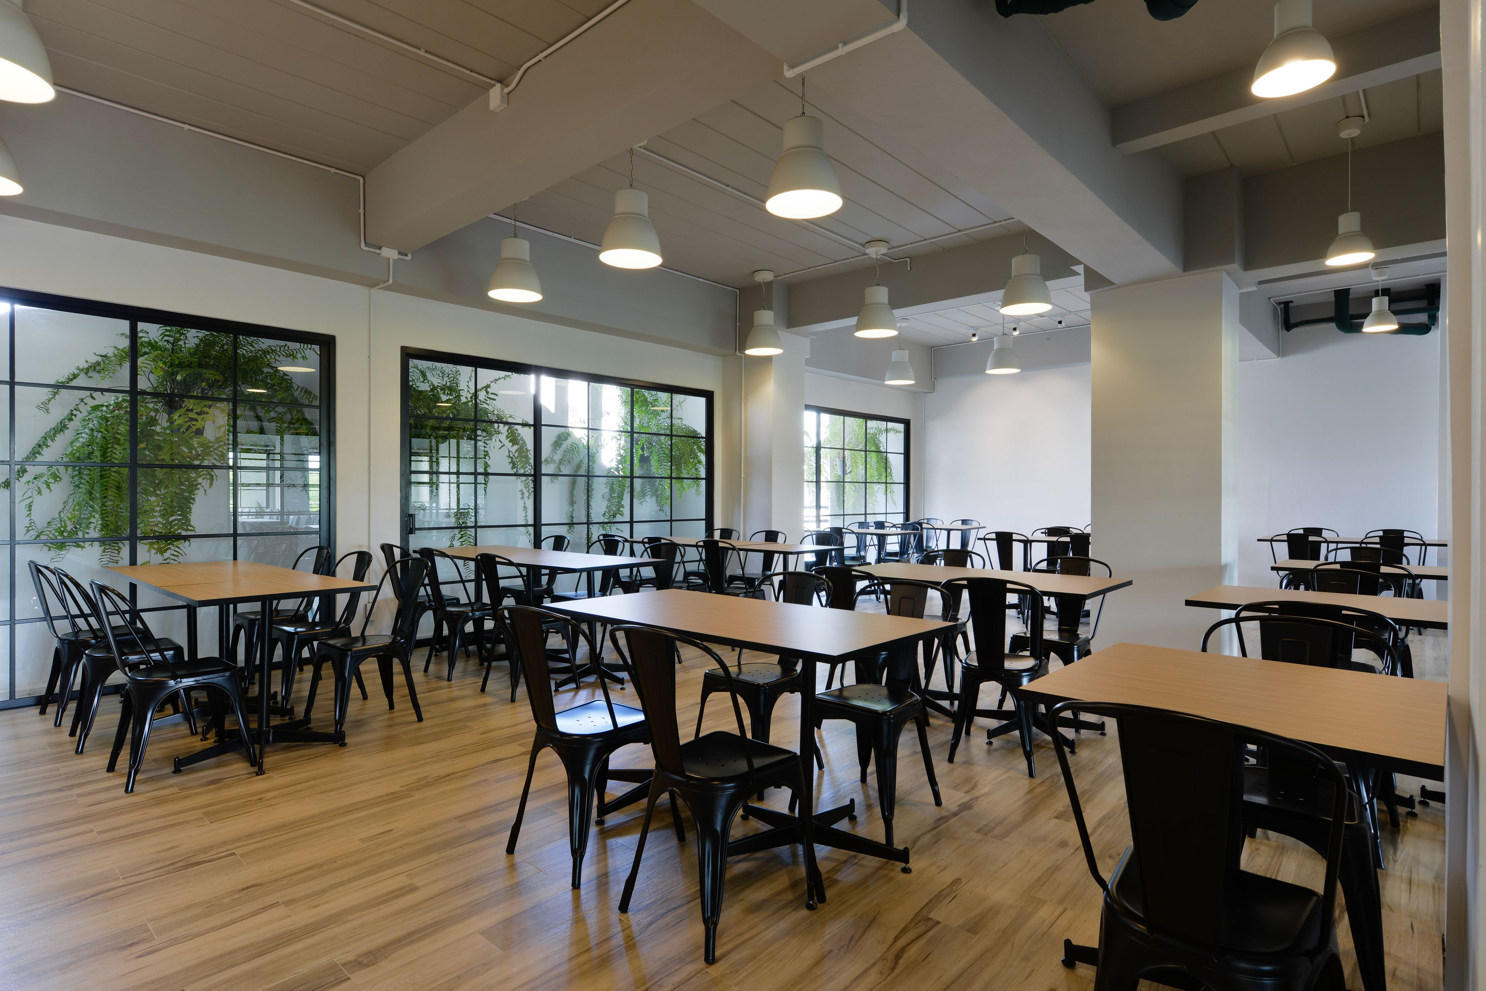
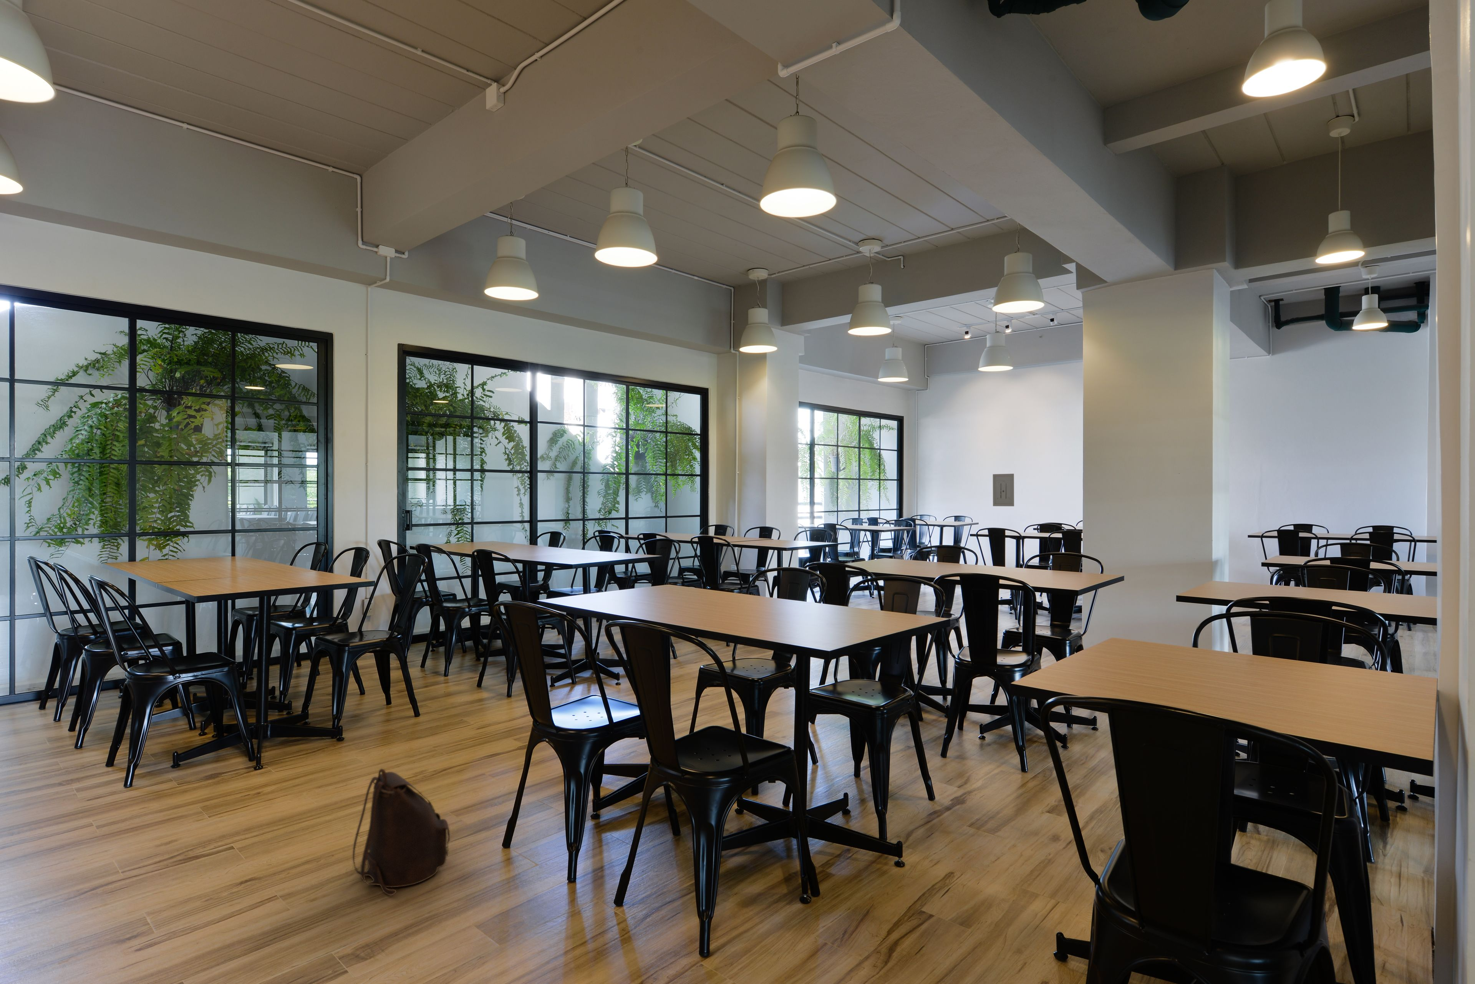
+ backpack [353,768,450,896]
+ wall art [993,473,1015,506]
